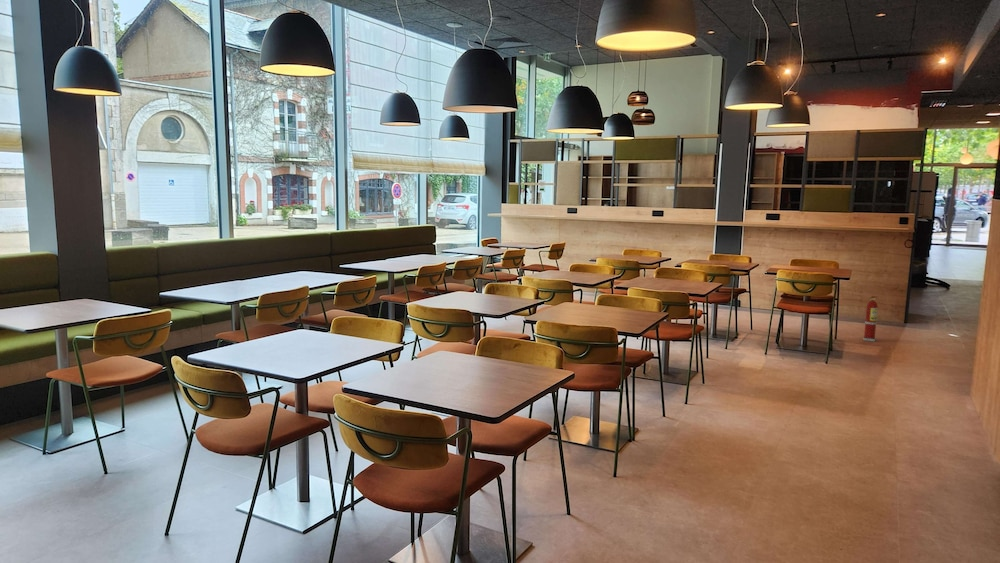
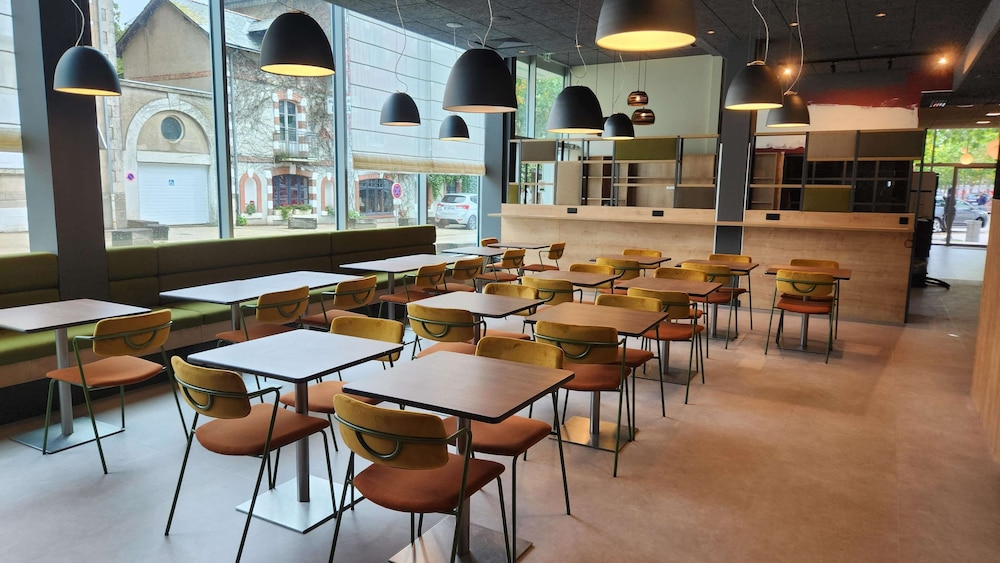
- fire extinguisher [862,295,880,342]
